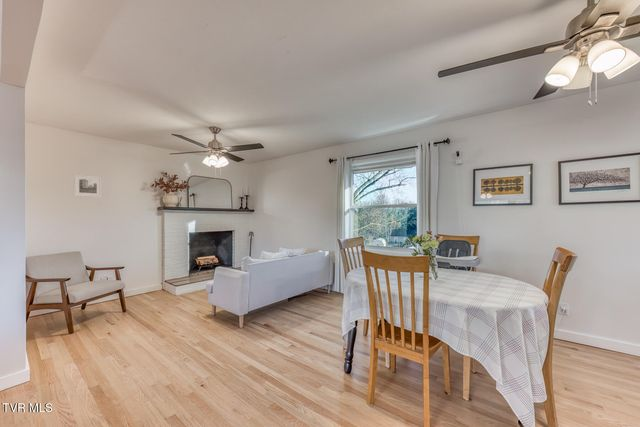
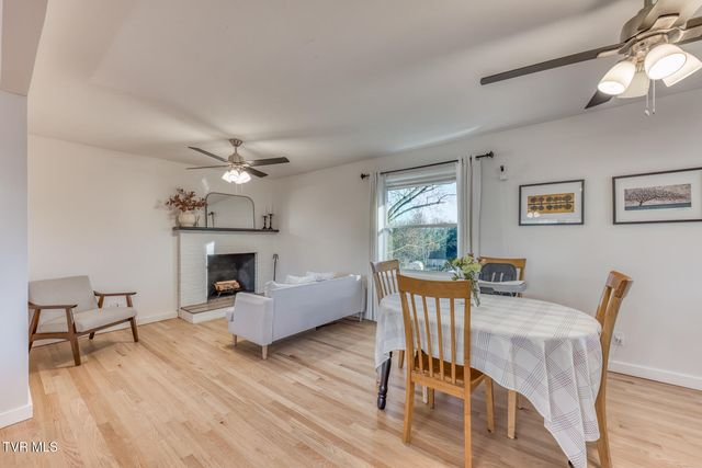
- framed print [73,173,103,198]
